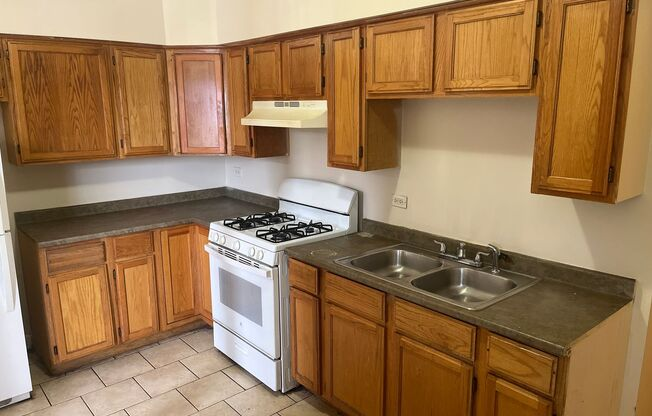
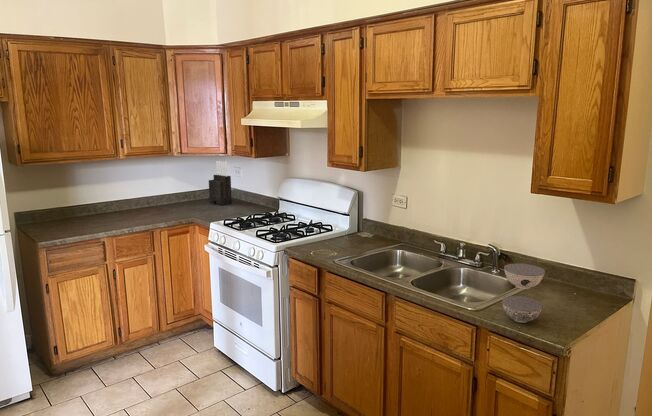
+ bowl [501,263,546,324]
+ knife block [208,160,233,206]
